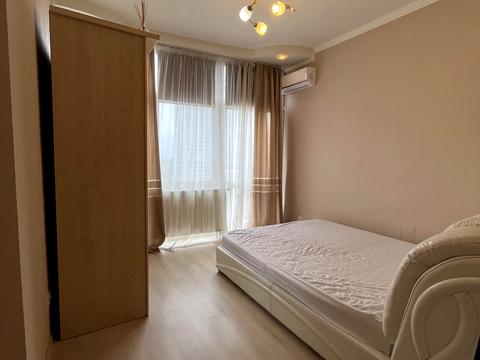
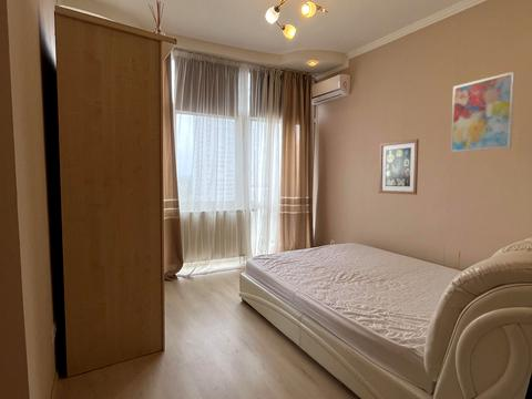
+ wall art [450,71,516,153]
+ wall art [378,137,420,196]
